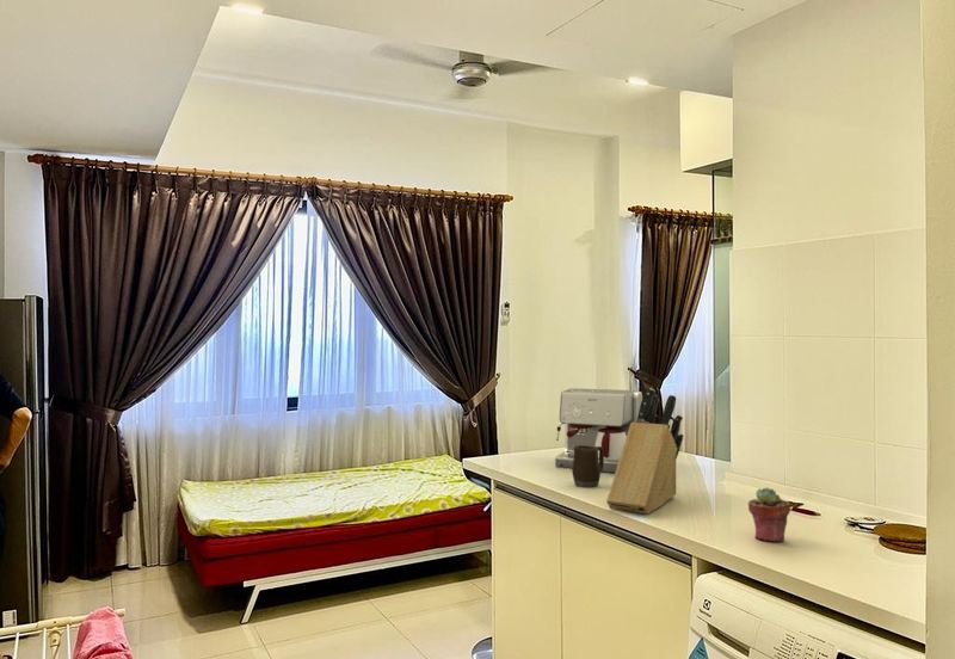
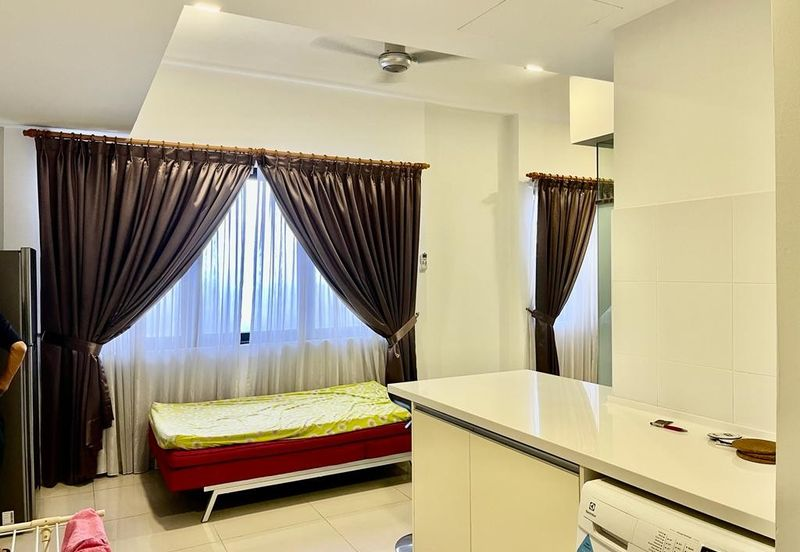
- knife block [605,387,684,515]
- potted succulent [747,486,791,543]
- mug [571,445,604,488]
- coffee maker [554,387,643,474]
